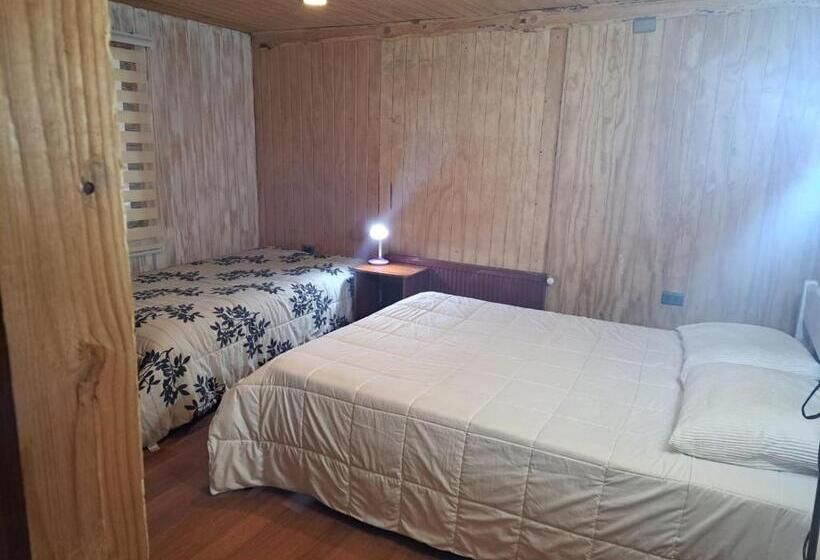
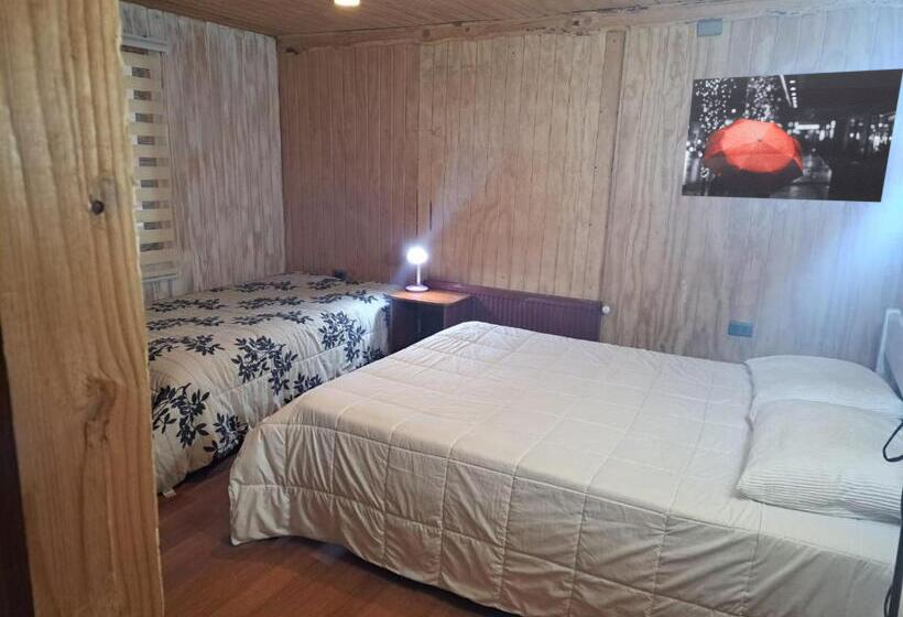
+ wall art [681,67,903,204]
